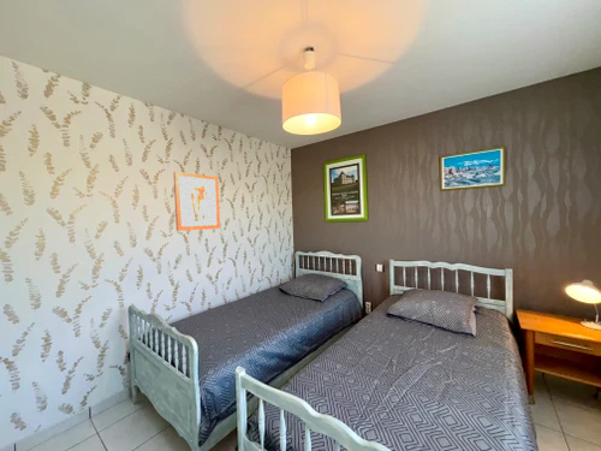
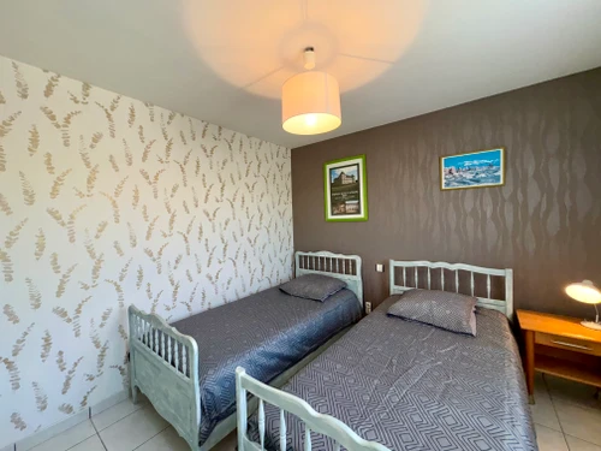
- wall art [173,171,221,232]
